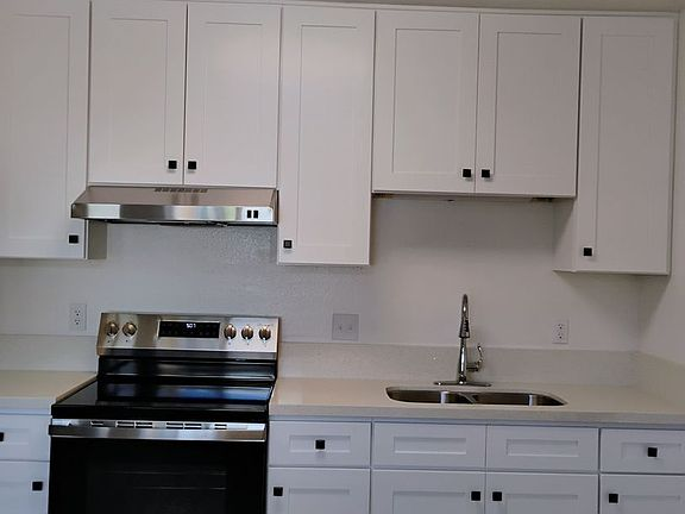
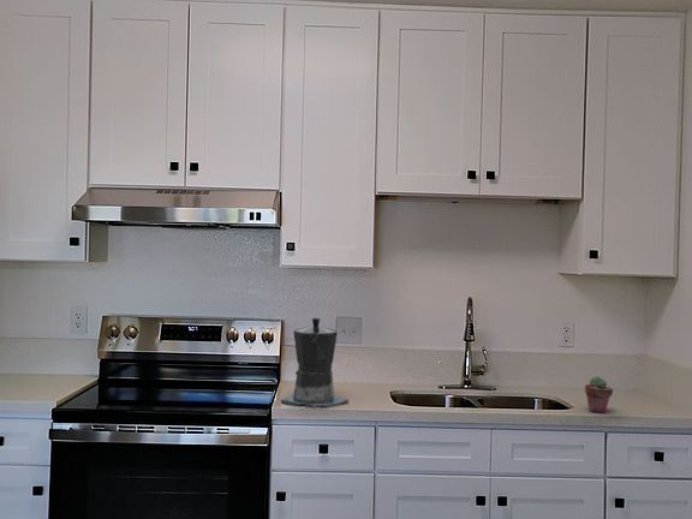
+ coffee maker [280,316,350,408]
+ potted succulent [584,375,614,414]
